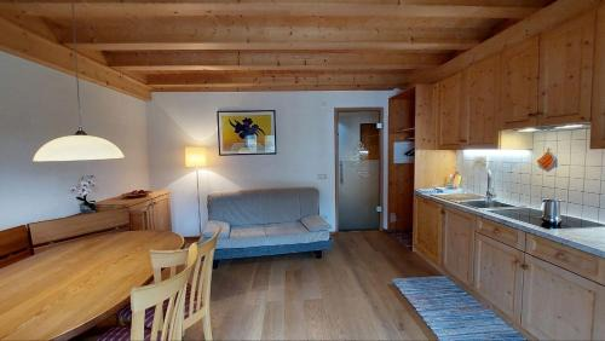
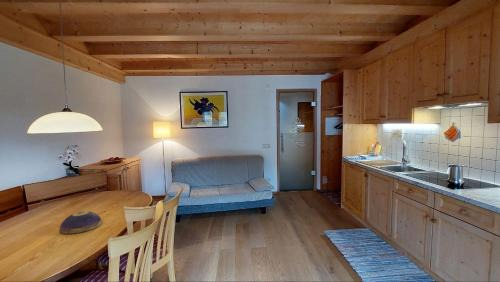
+ decorative bowl [58,210,103,235]
